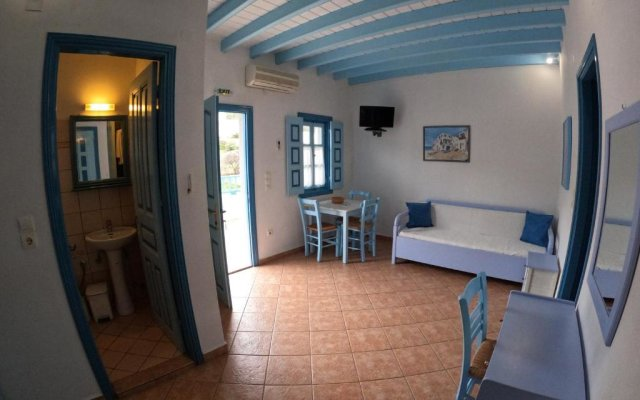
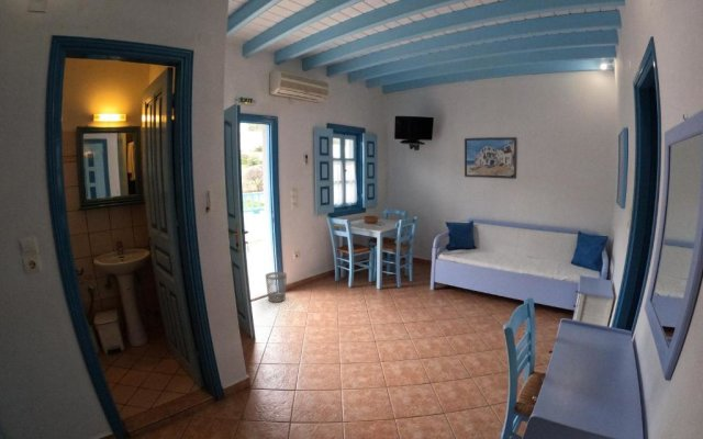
+ wastebasket [265,271,288,303]
